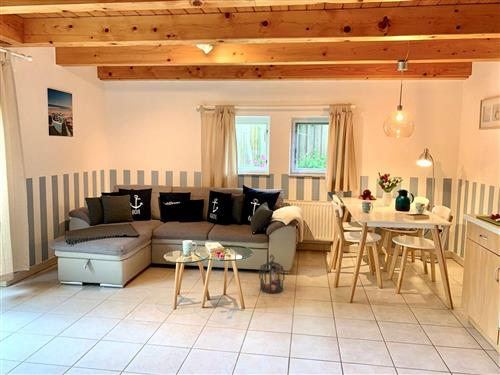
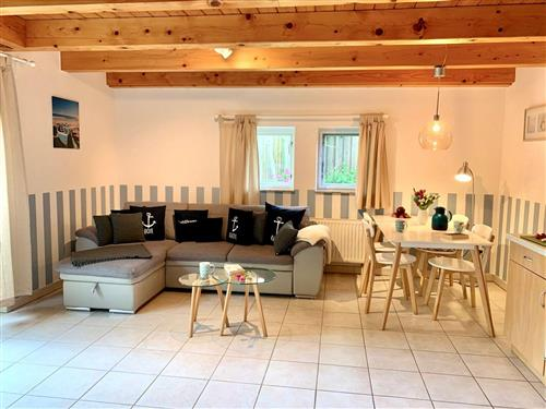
- lantern [258,254,286,294]
